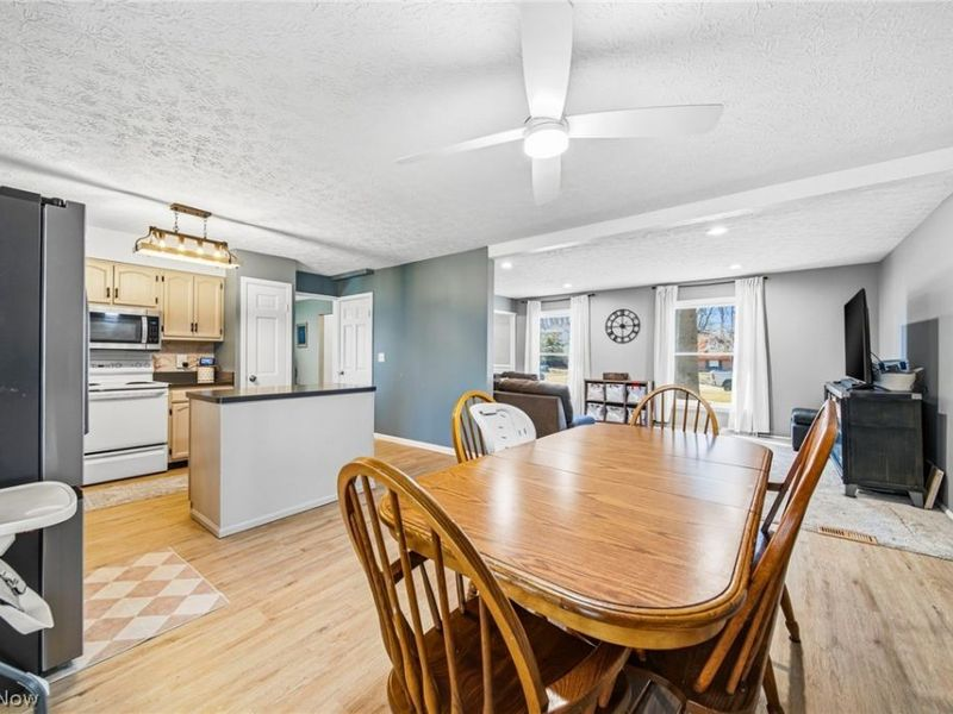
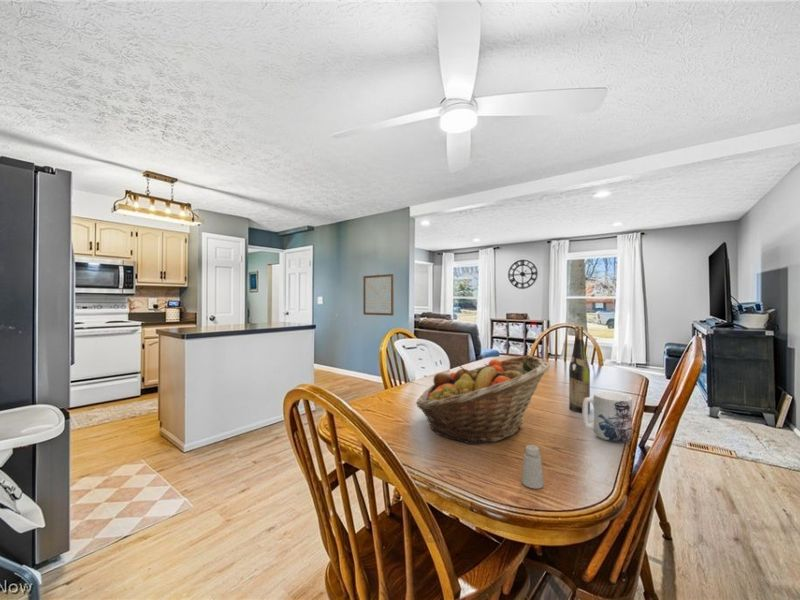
+ mug [581,391,633,444]
+ fruit basket [415,354,551,445]
+ wine bottle [568,325,591,413]
+ wall art [362,273,395,317]
+ saltshaker [521,444,545,490]
